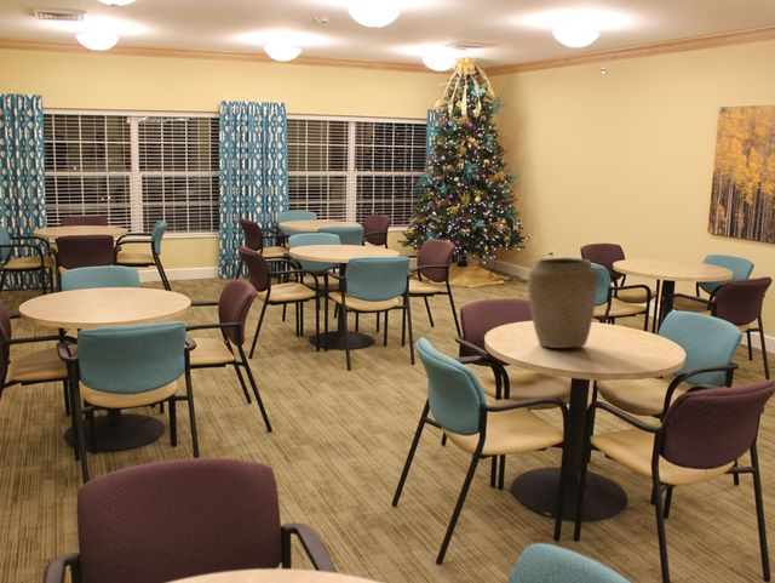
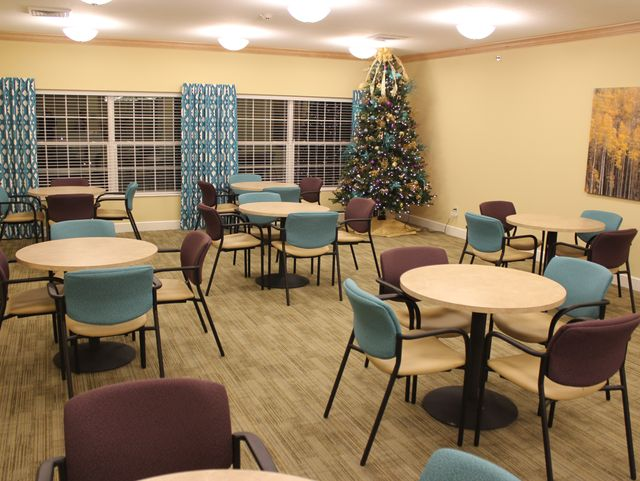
- vase [527,257,598,349]
